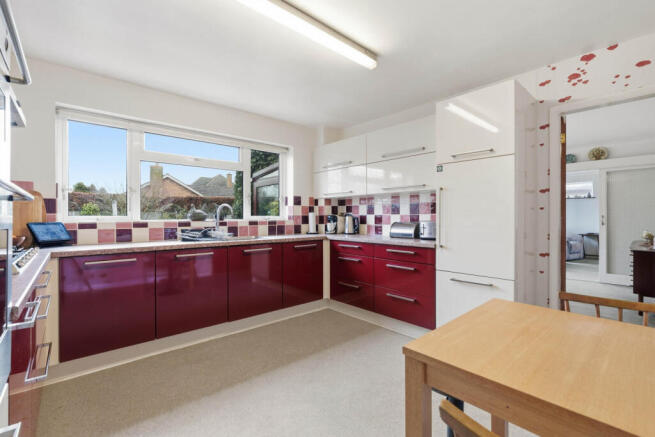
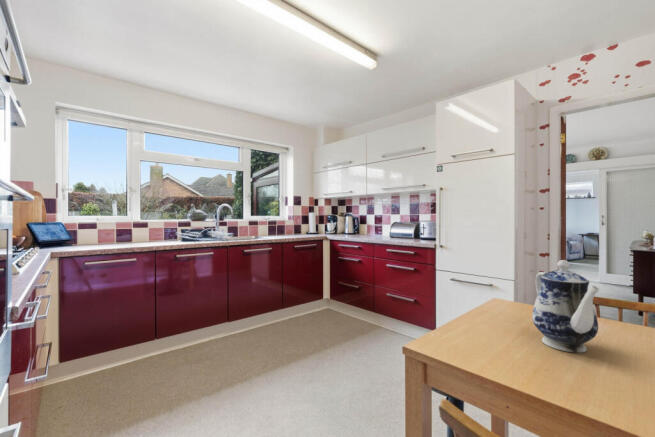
+ teapot [531,259,601,354]
